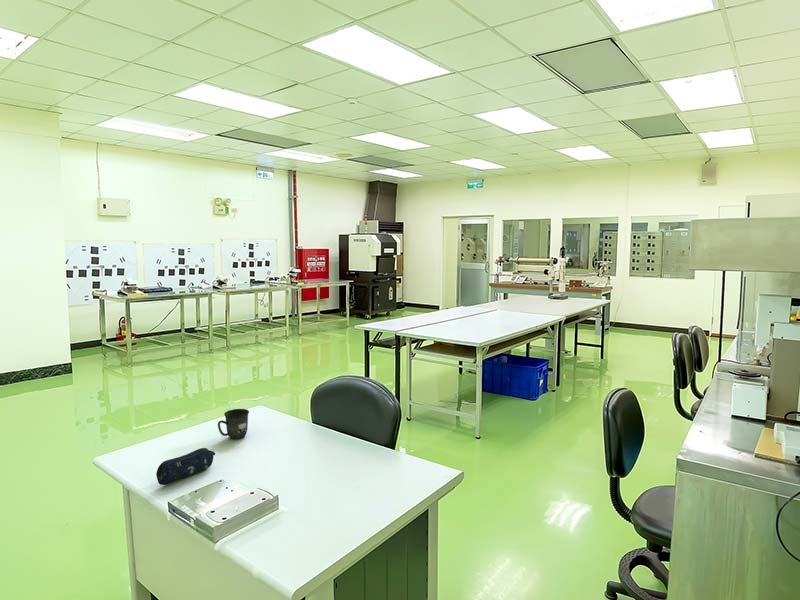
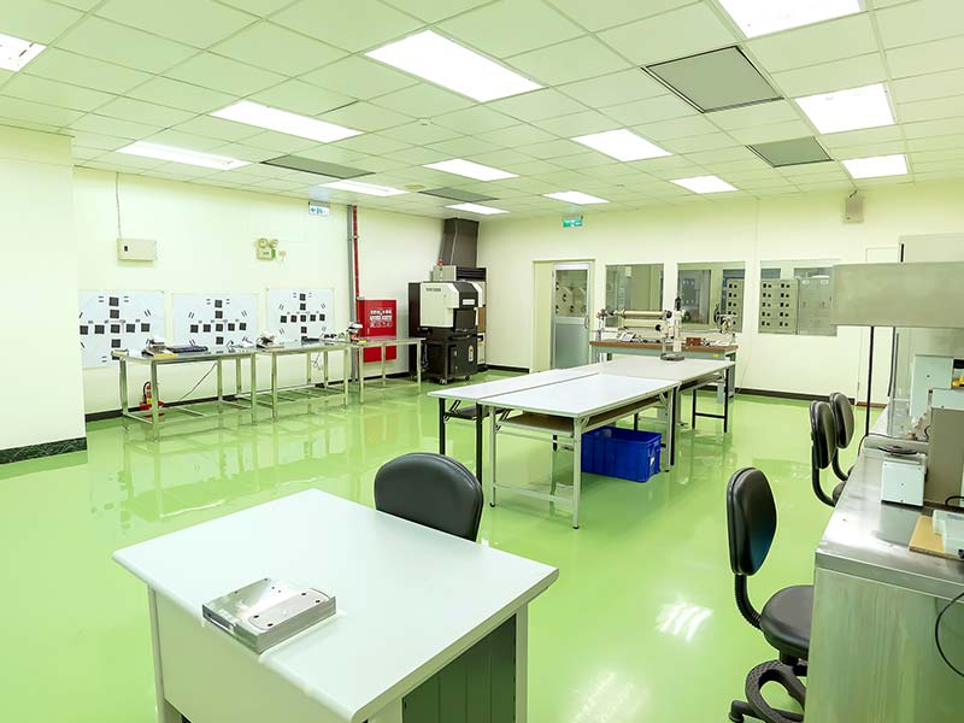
- pencil case [155,447,216,486]
- mug [217,408,250,440]
